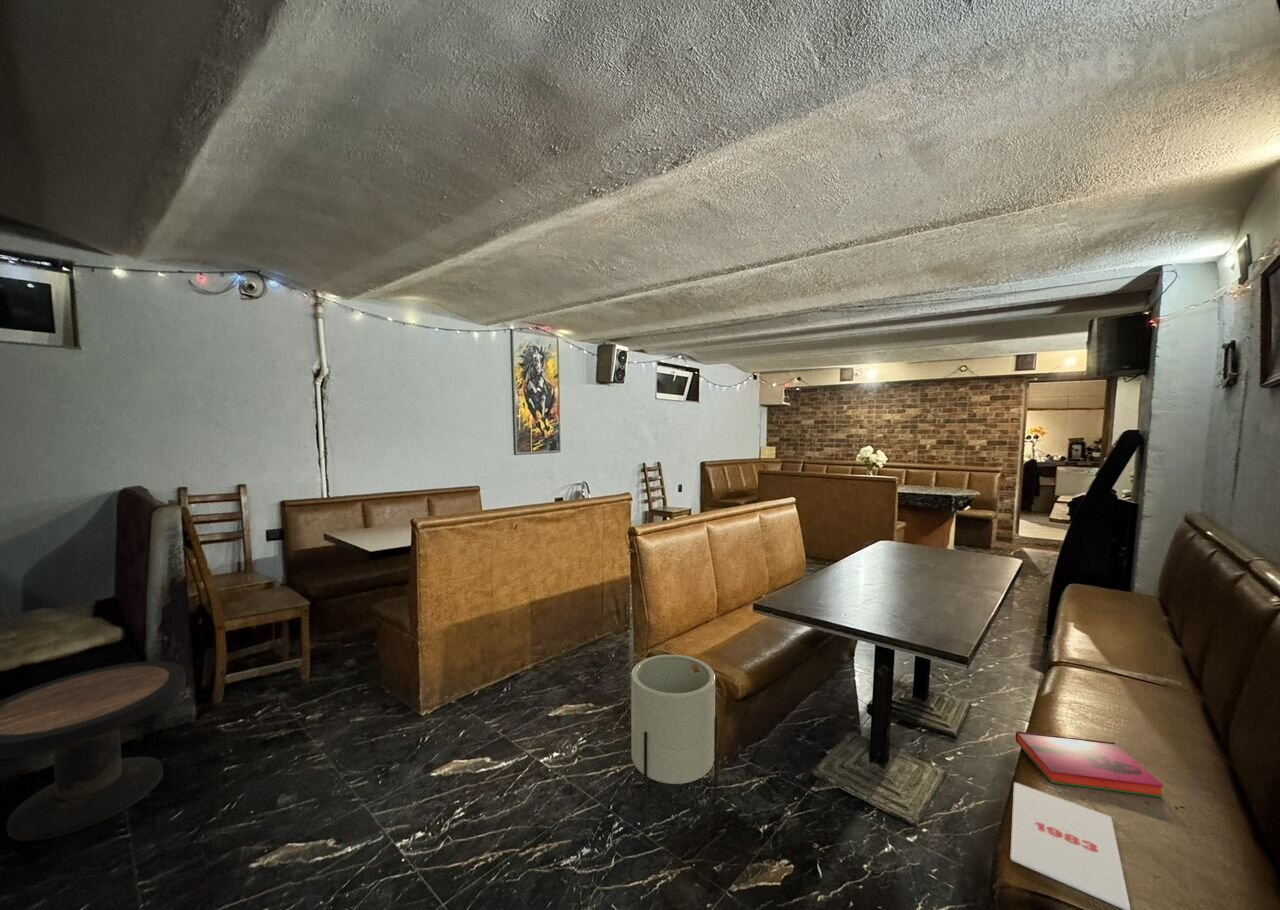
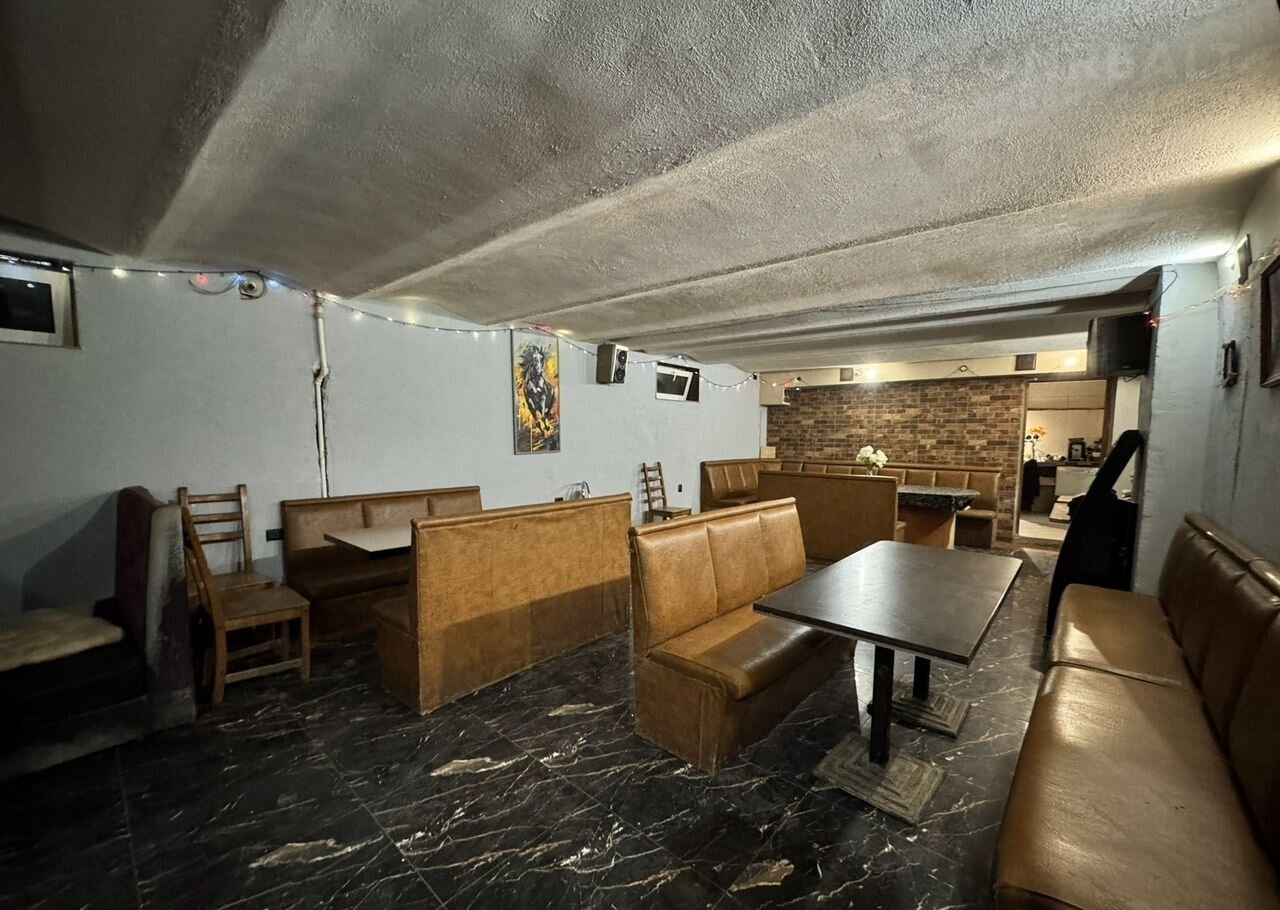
- planter [630,654,718,821]
- hardback book [1015,730,1165,798]
- magazine [1009,781,1131,910]
- side table [0,660,187,842]
